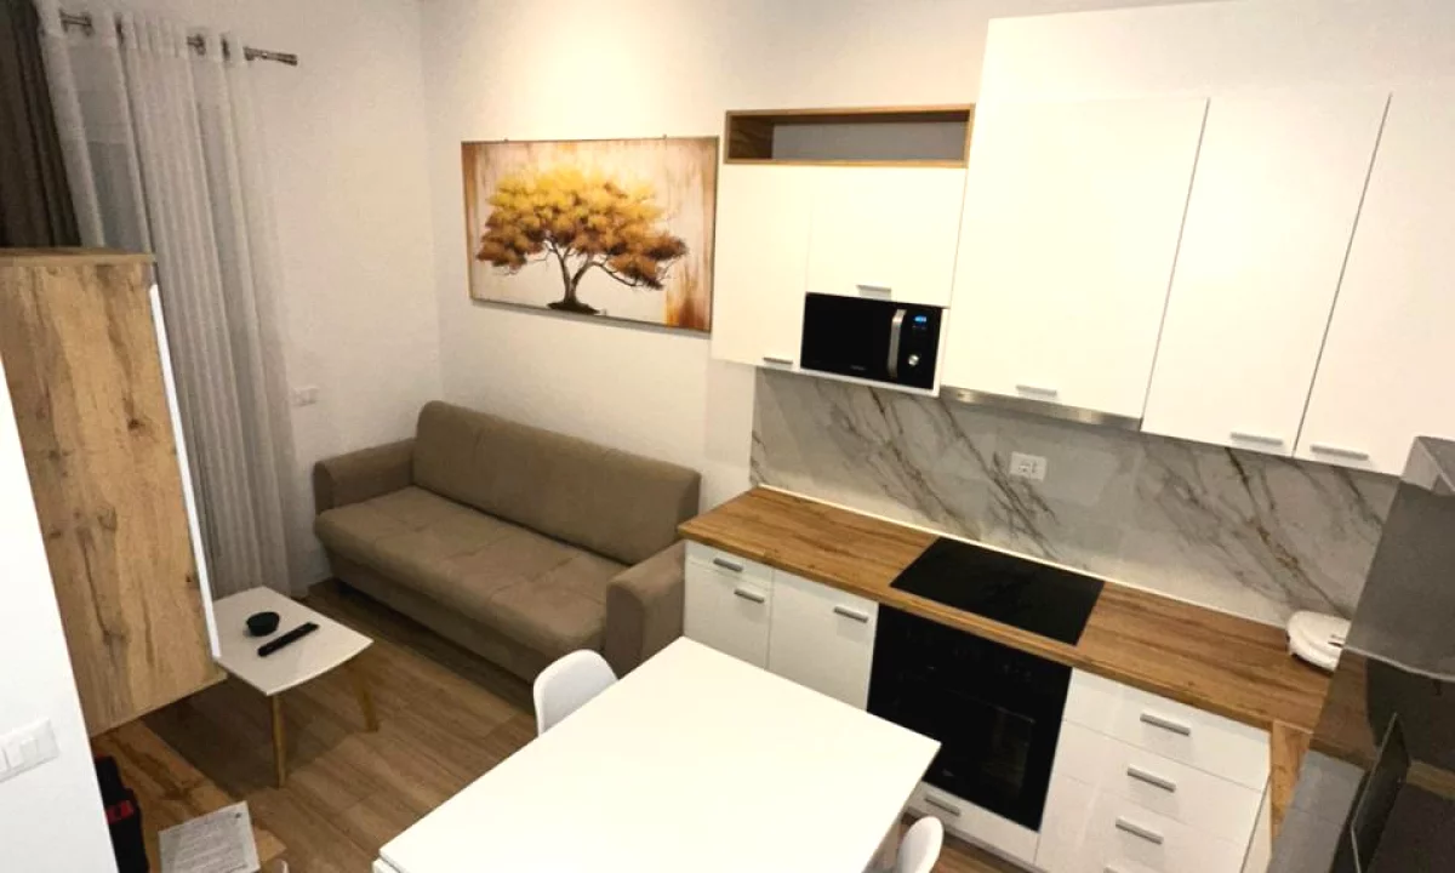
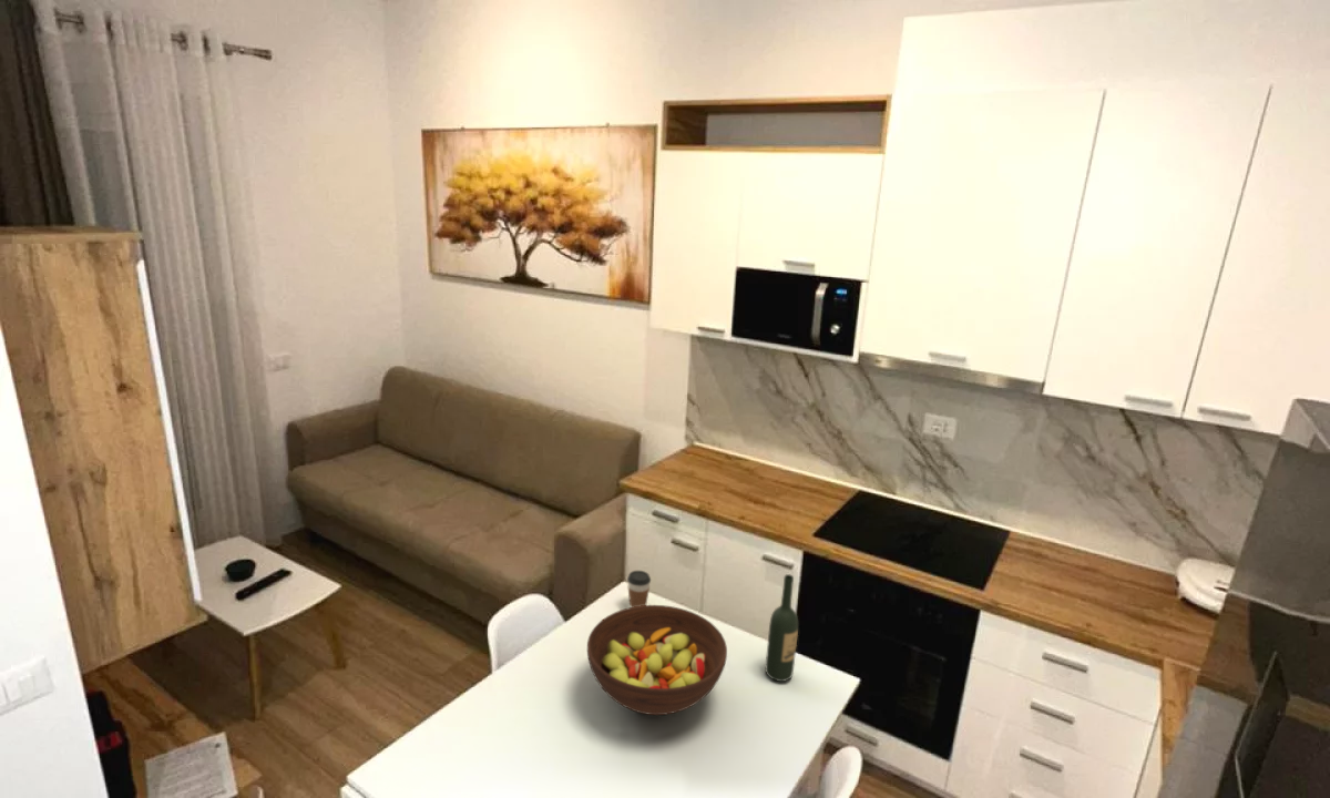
+ fruit bowl [586,604,728,716]
+ wine bottle [765,573,799,683]
+ coffee cup [626,570,652,607]
